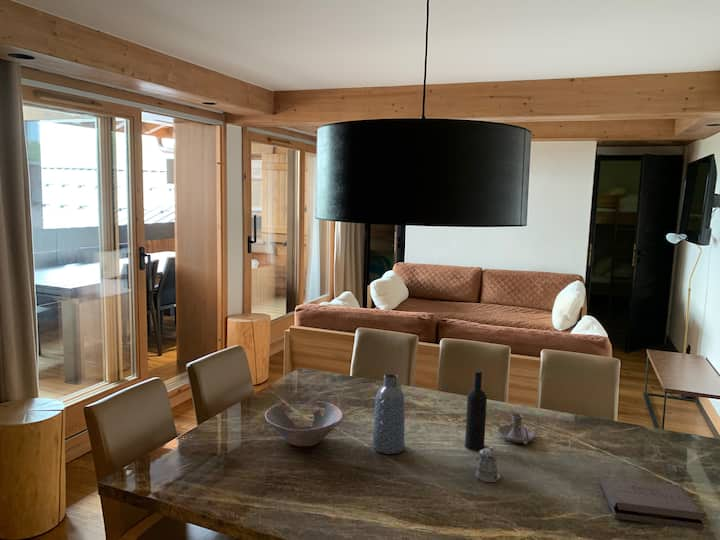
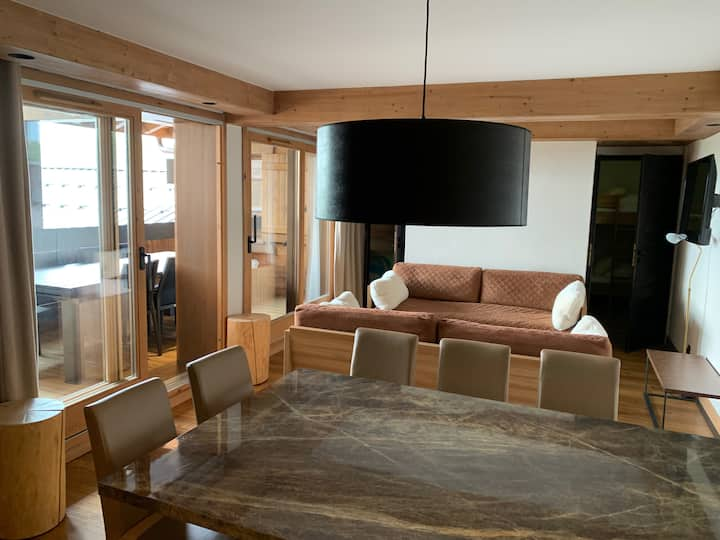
- bowl [264,400,343,447]
- pepper shaker [474,446,501,483]
- vase [372,373,406,455]
- wine bottle [464,370,488,452]
- pizza box [598,475,706,531]
- candle holder [497,412,536,445]
